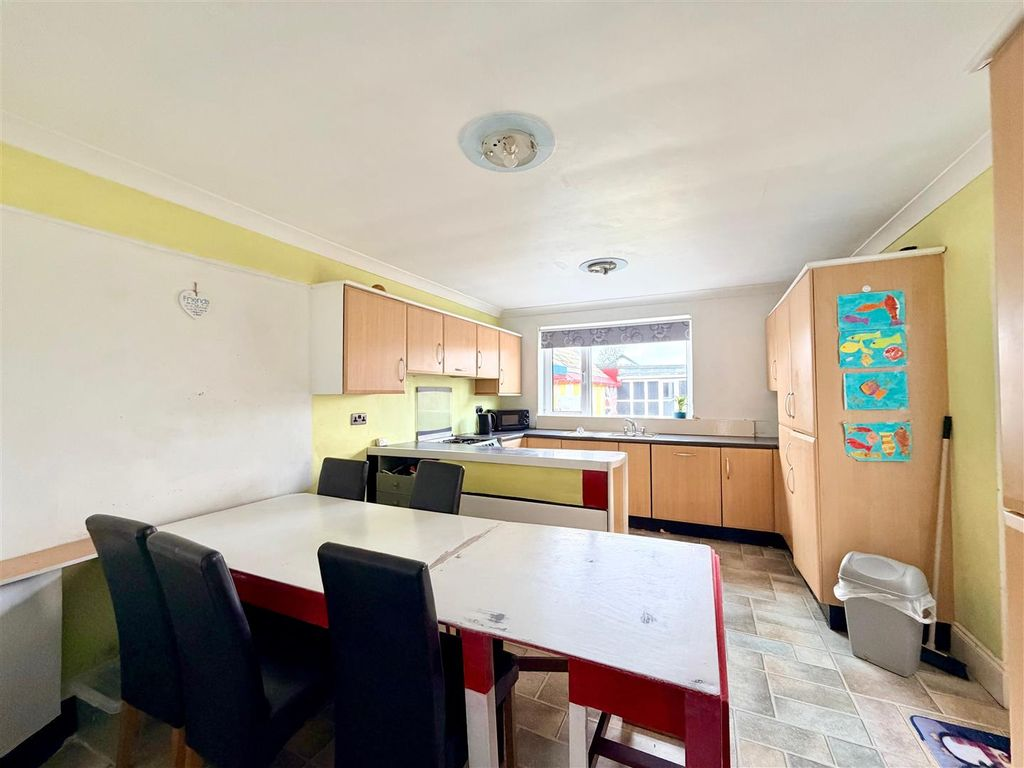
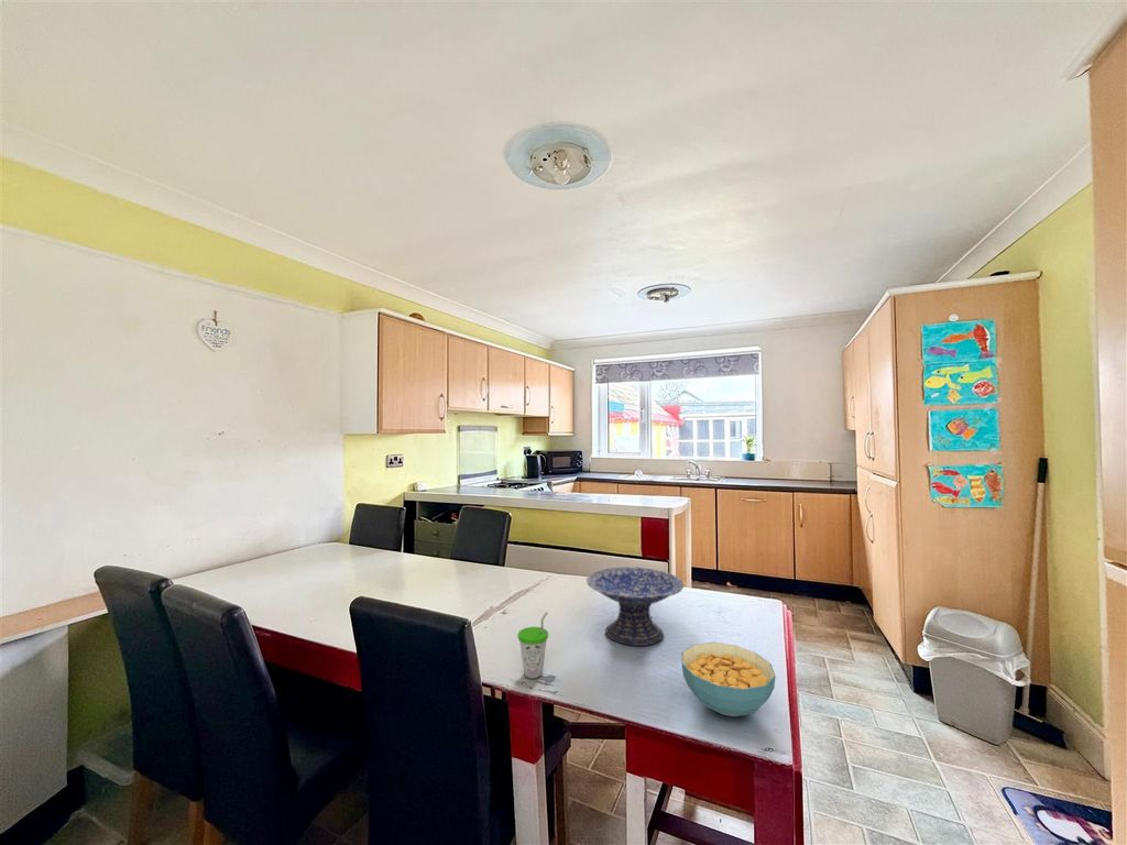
+ cup [517,611,549,680]
+ cereal bowl [680,641,777,717]
+ decorative bowl [586,566,685,647]
